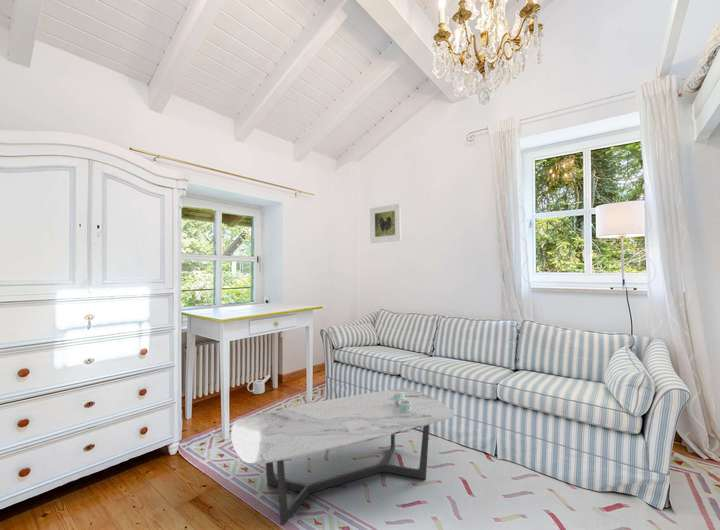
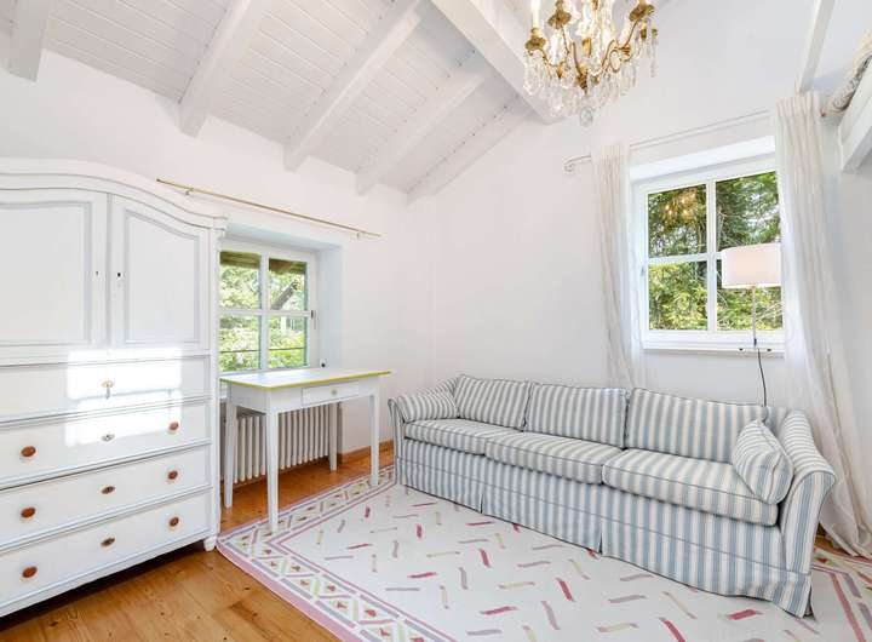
- napkin ring [392,392,411,412]
- watering can [246,374,271,395]
- coffee table [230,387,455,527]
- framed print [369,202,402,244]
